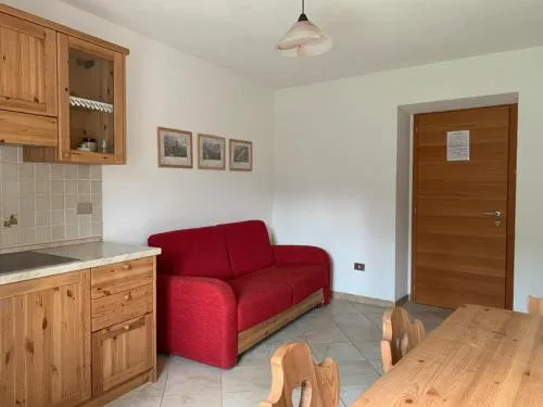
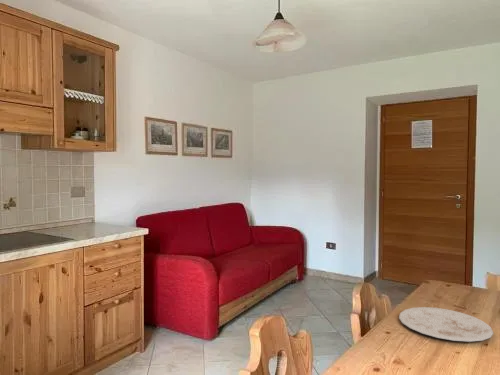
+ plate [398,306,494,343]
